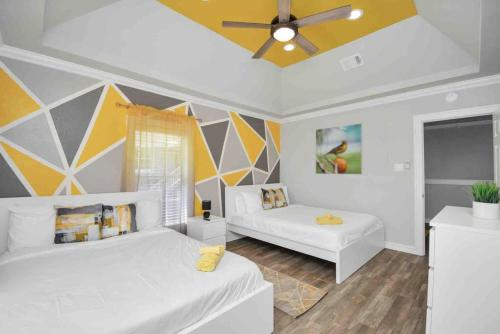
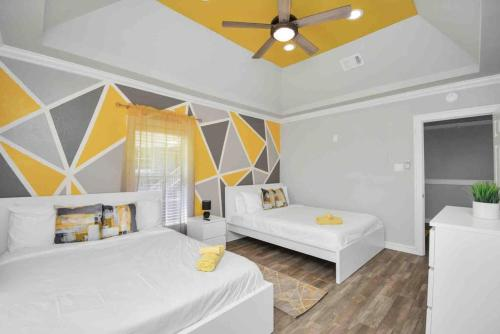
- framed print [315,122,363,175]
